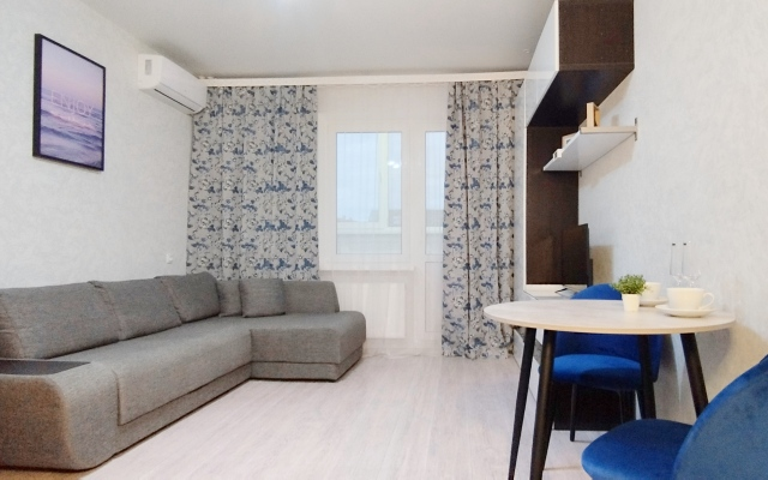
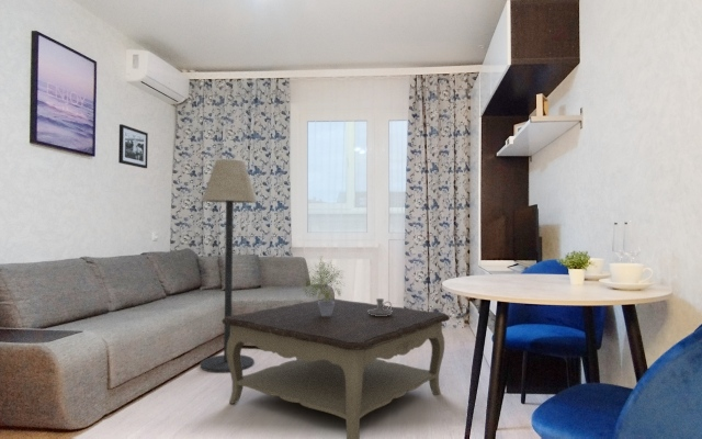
+ picture frame [117,123,149,169]
+ potted plant [301,256,347,316]
+ floor lamp [200,158,258,373]
+ coffee table [222,297,451,439]
+ candle holder [367,297,393,316]
